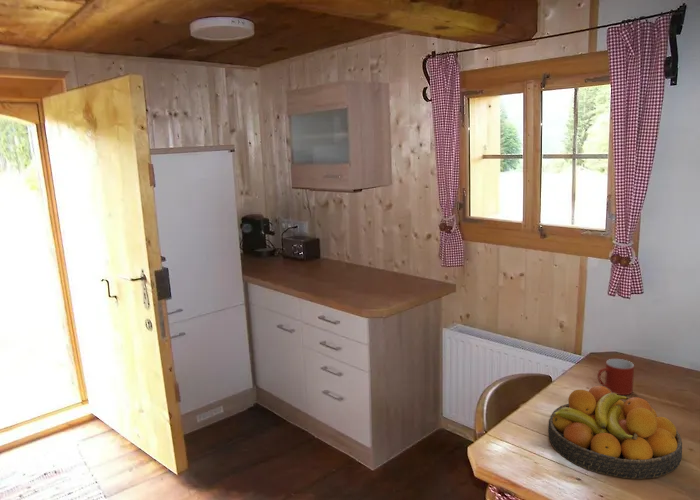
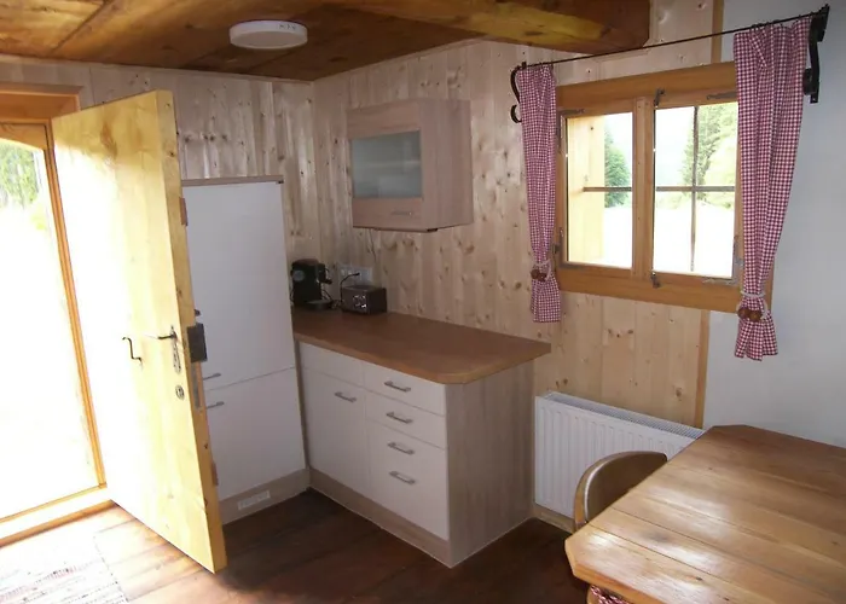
- fruit bowl [547,385,683,480]
- mug [596,358,635,396]
